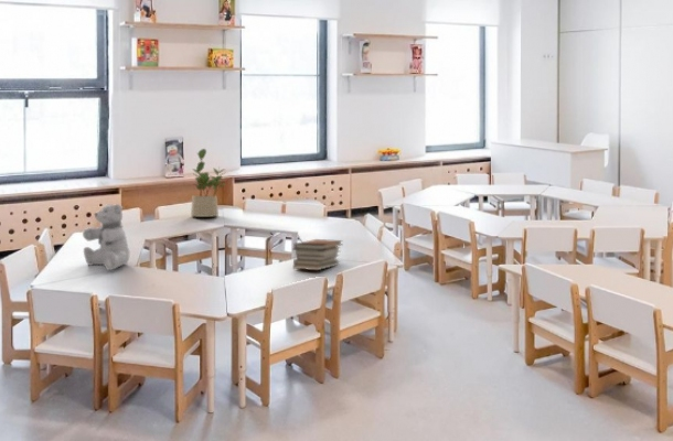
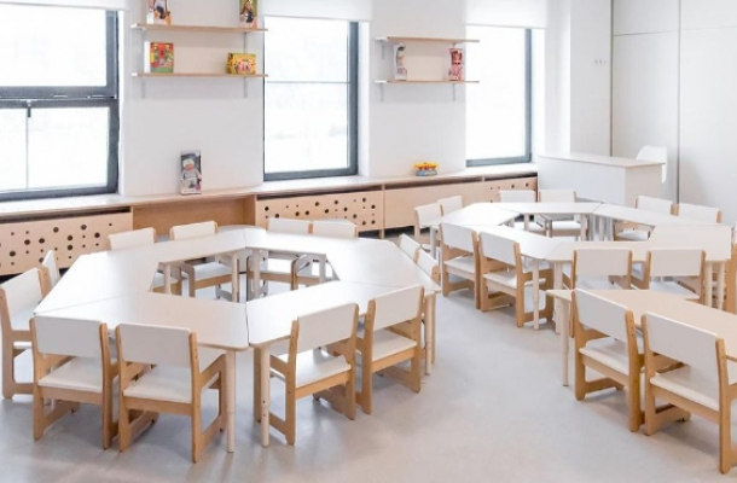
- potted plant [190,148,227,218]
- book stack [291,238,344,271]
- teddy bear [82,203,131,271]
